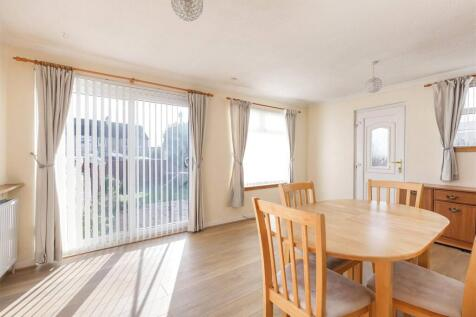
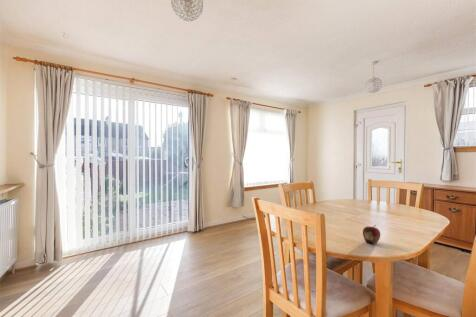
+ fruit [362,224,381,245]
